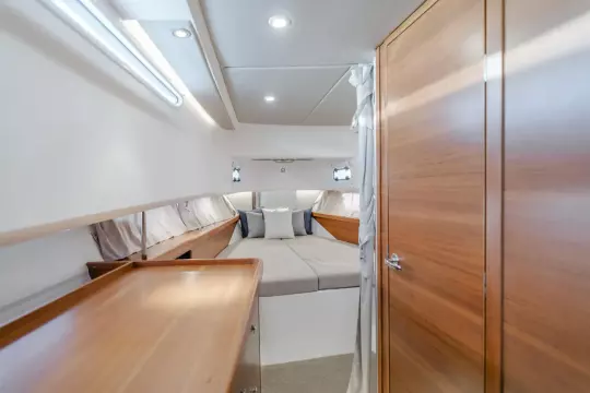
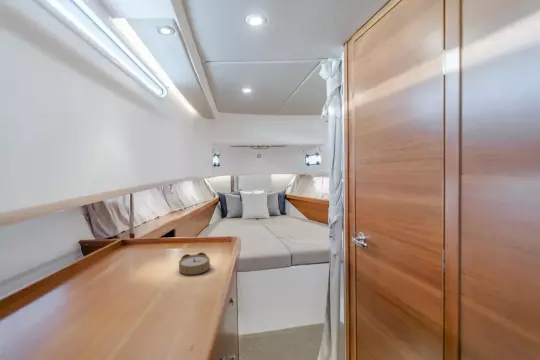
+ alarm clock [178,251,211,276]
